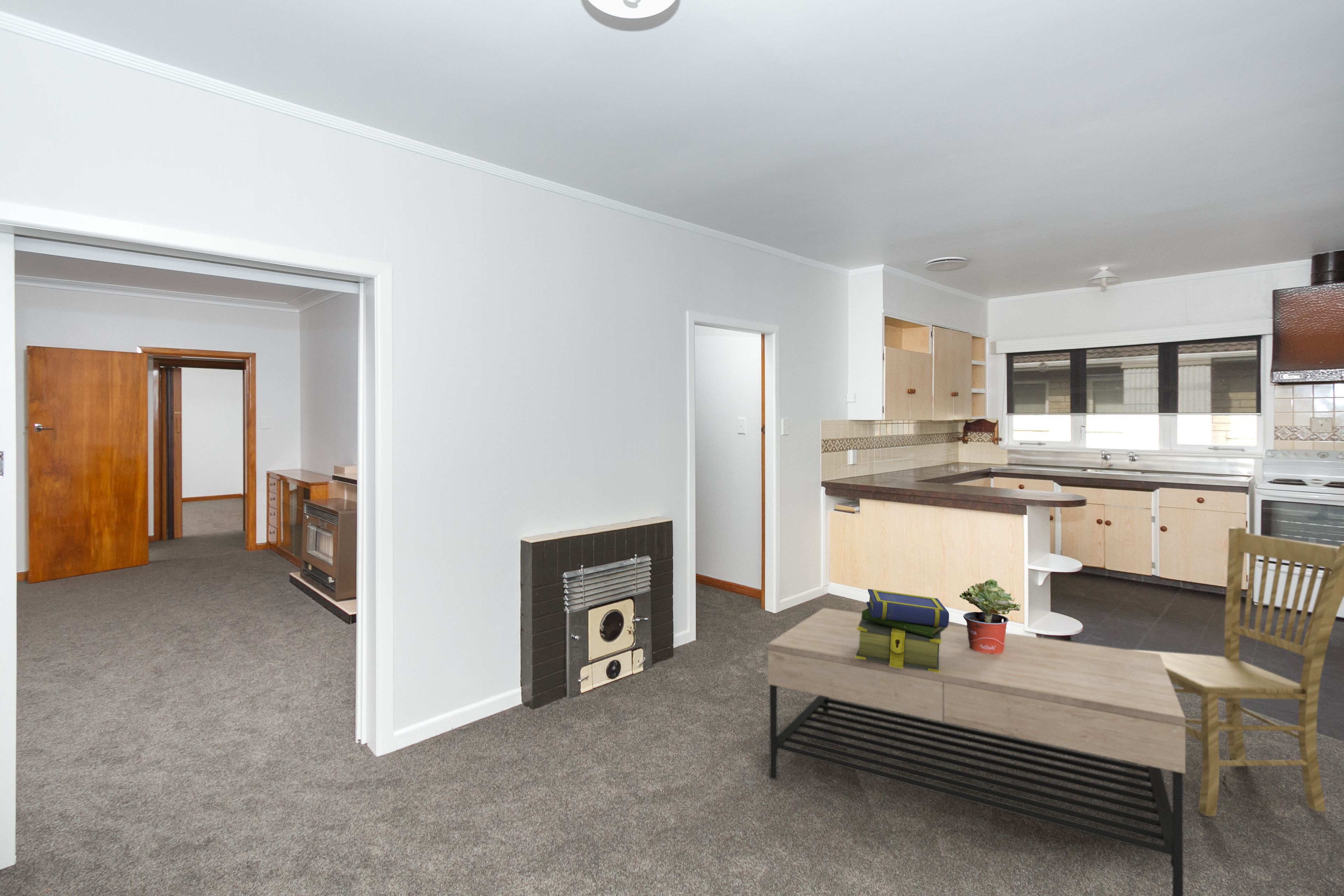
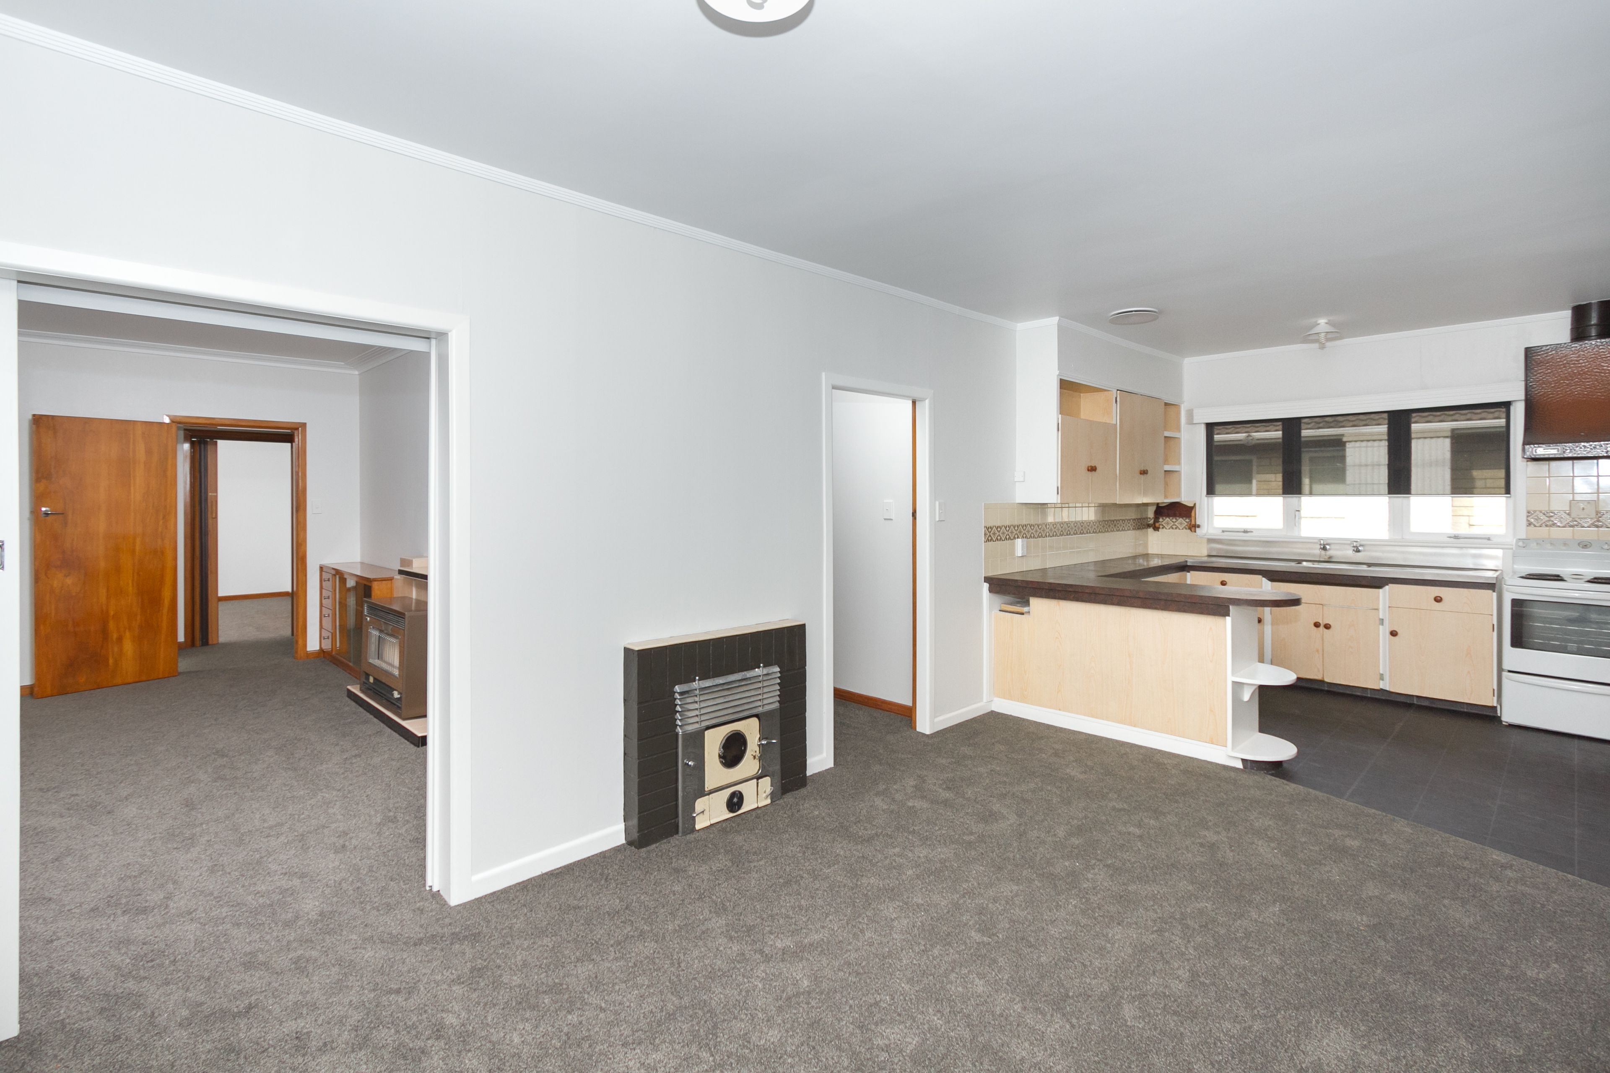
- coffee table [768,608,1186,896]
- potted plant [959,579,1021,654]
- stack of books [855,589,950,673]
- dining chair [1128,527,1344,817]
